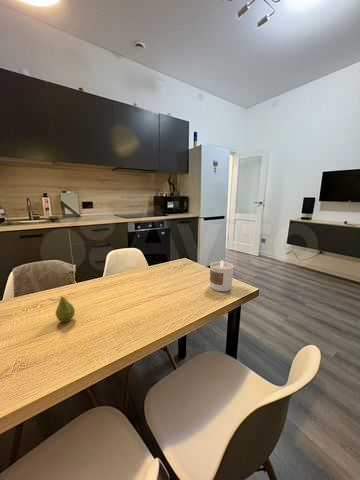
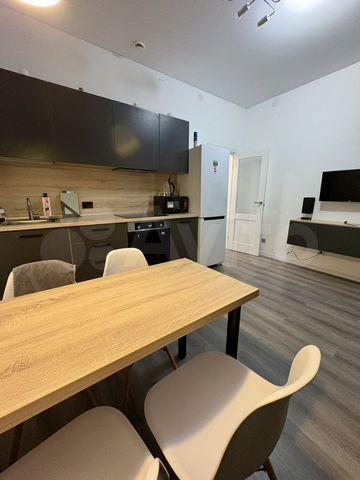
- fruit [55,295,76,323]
- candle [209,259,235,292]
